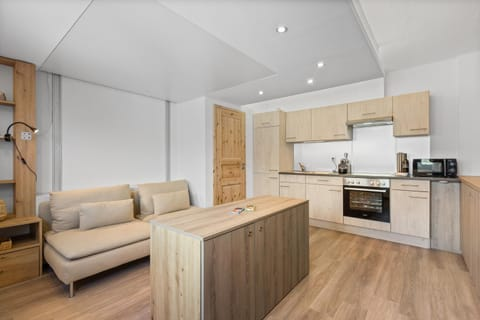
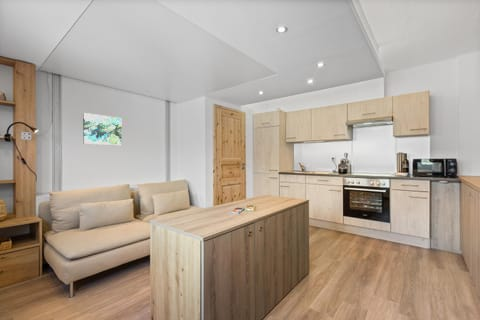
+ wall art [82,112,123,146]
